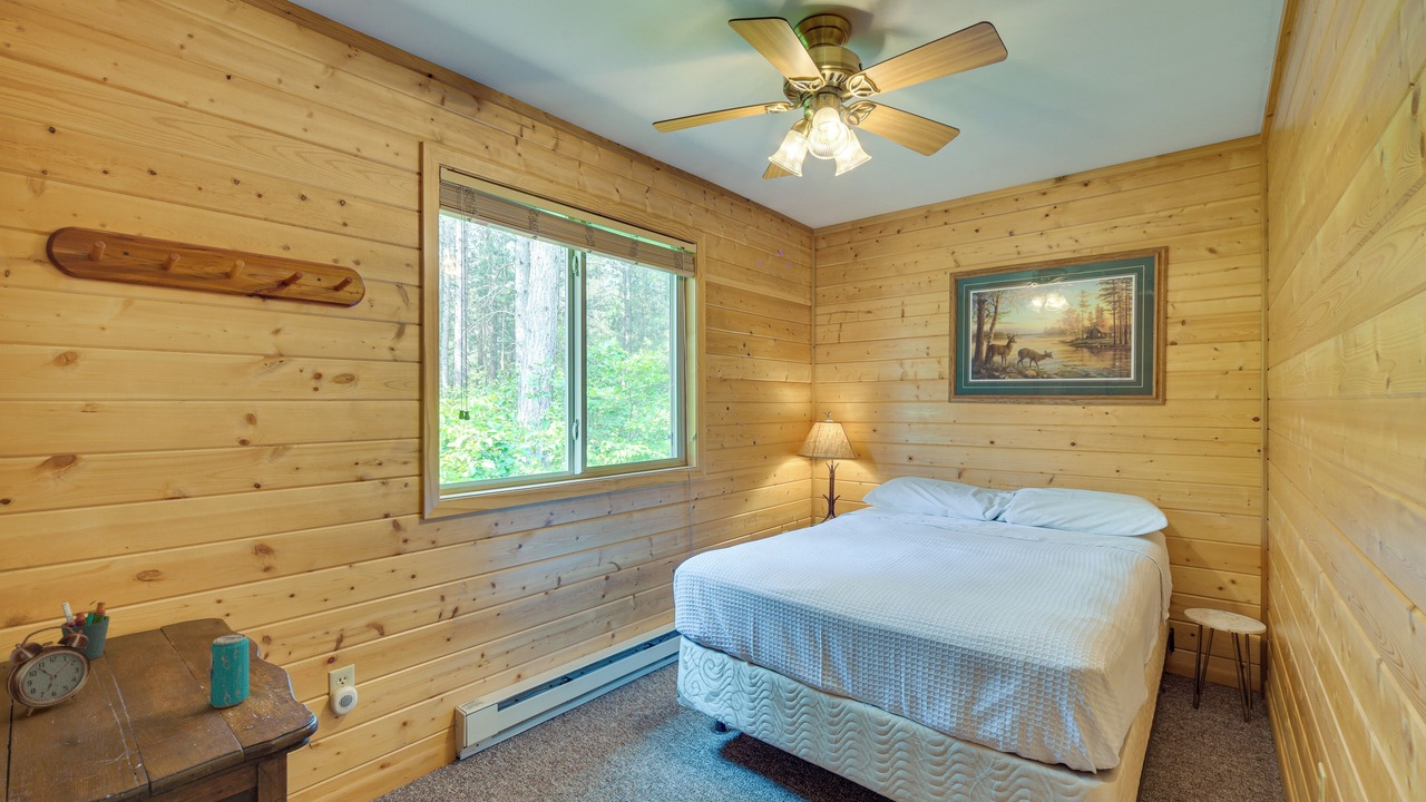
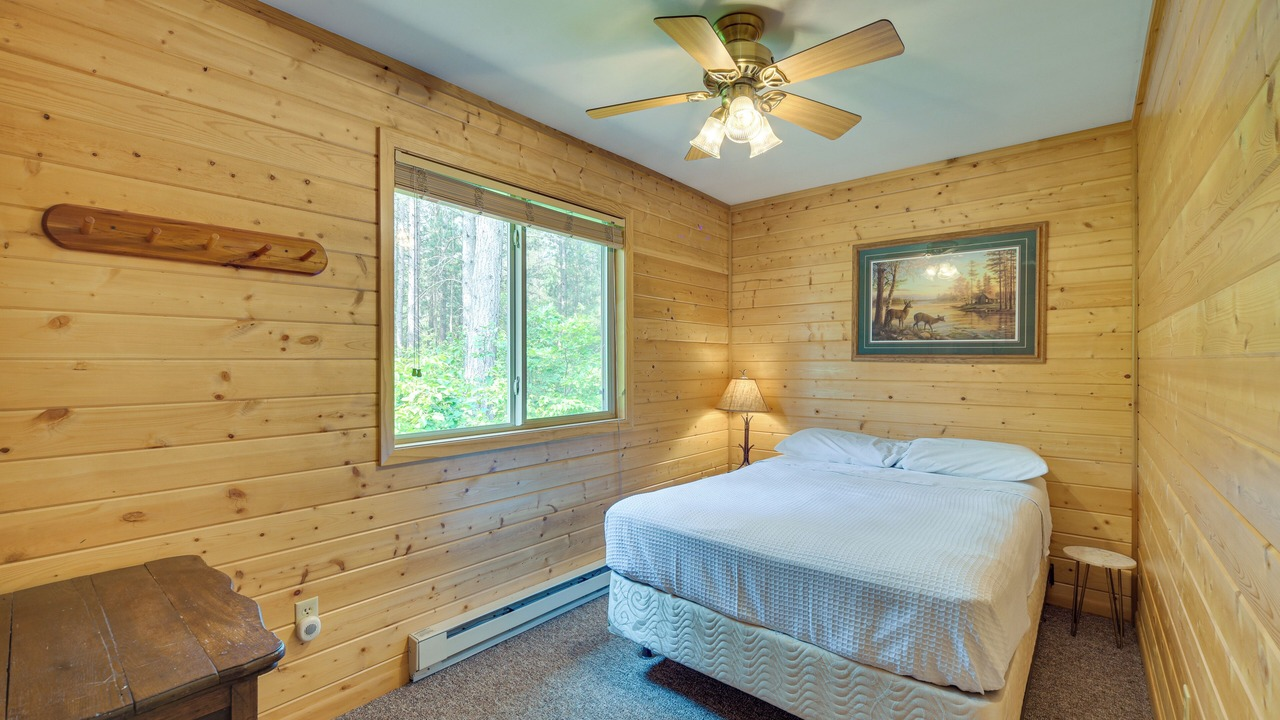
- pen holder [60,602,110,661]
- beverage can [209,633,250,708]
- alarm clock [4,625,91,717]
